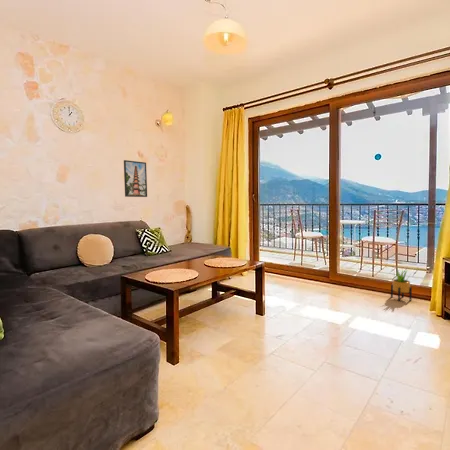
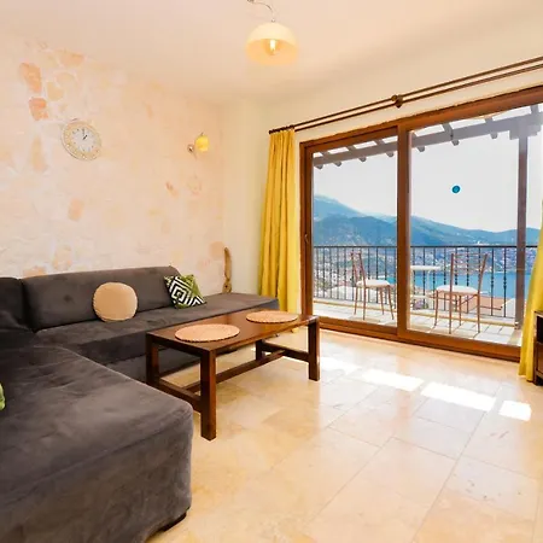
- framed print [123,159,148,198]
- potted plant [390,266,413,302]
